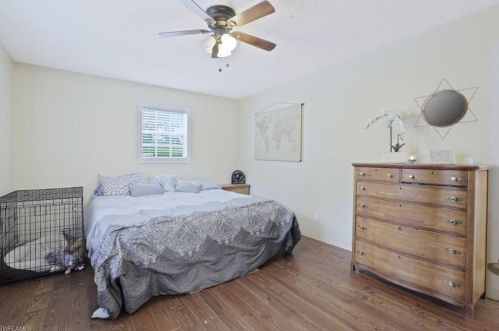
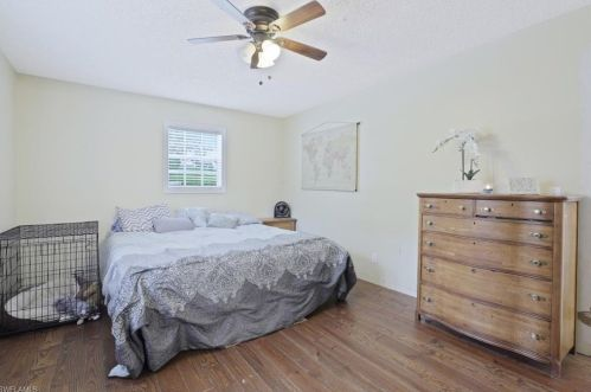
- home mirror [413,77,480,140]
